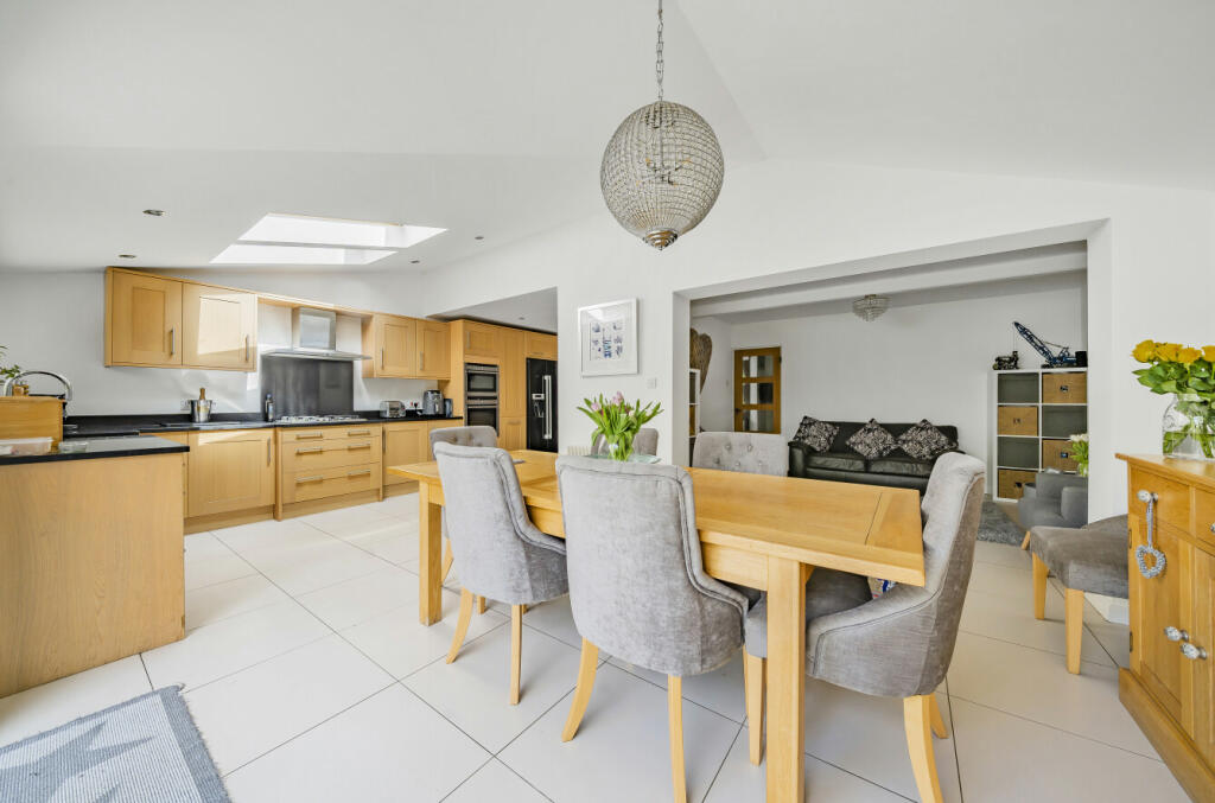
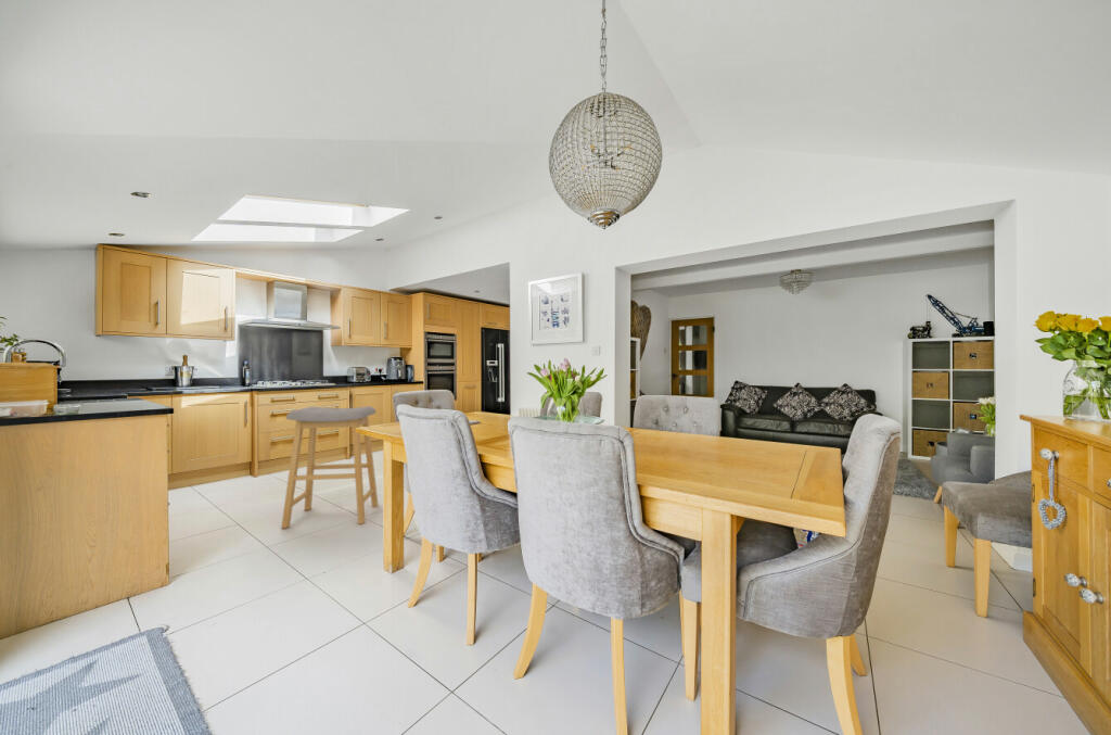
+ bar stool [280,405,380,530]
